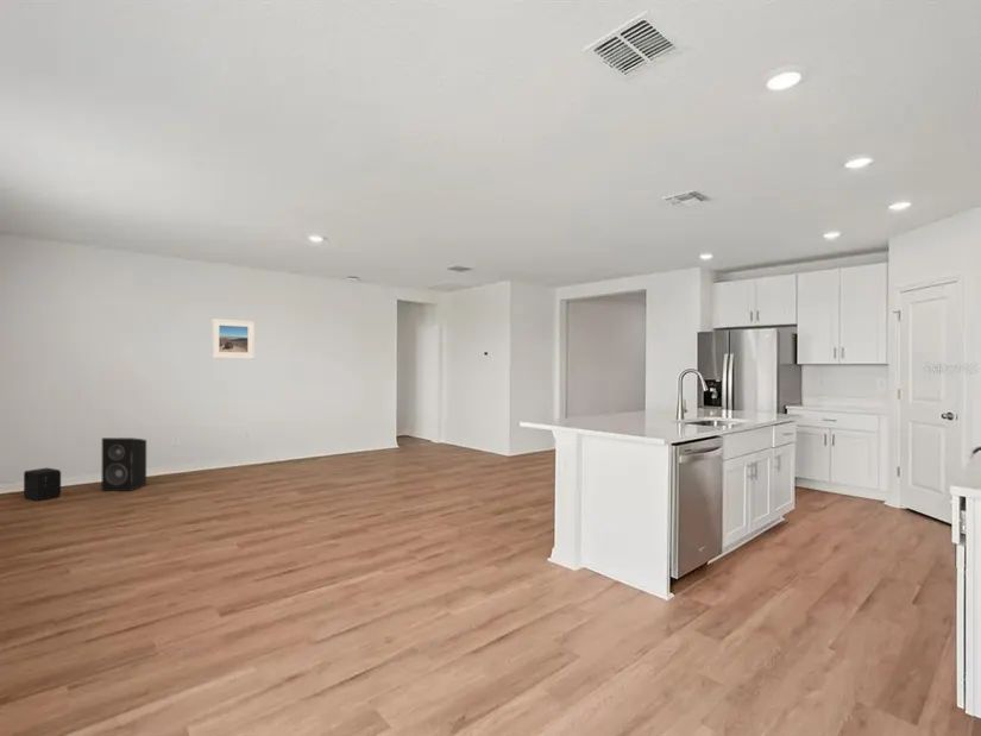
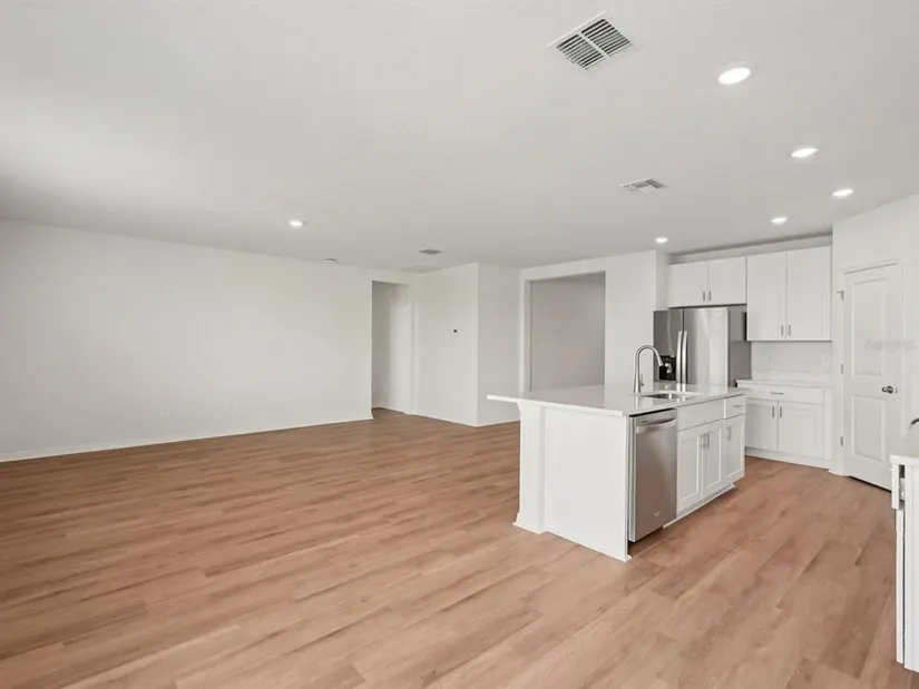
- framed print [210,317,256,359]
- air purifier [23,467,62,502]
- speaker [101,436,147,492]
